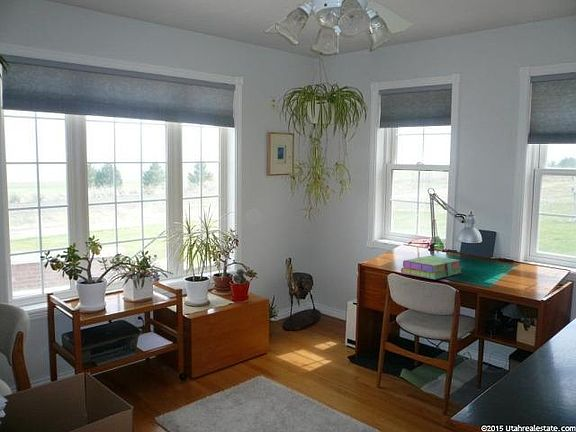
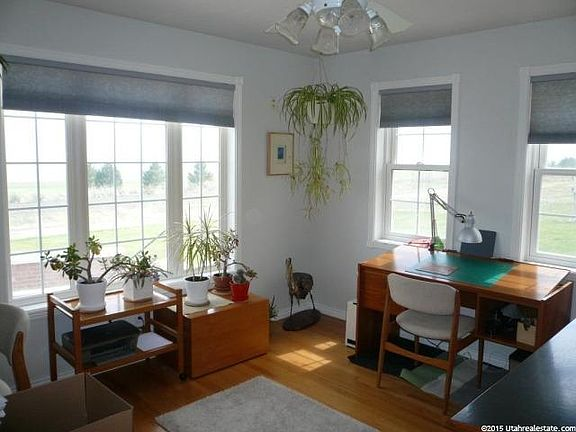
- stack of books [400,255,463,280]
